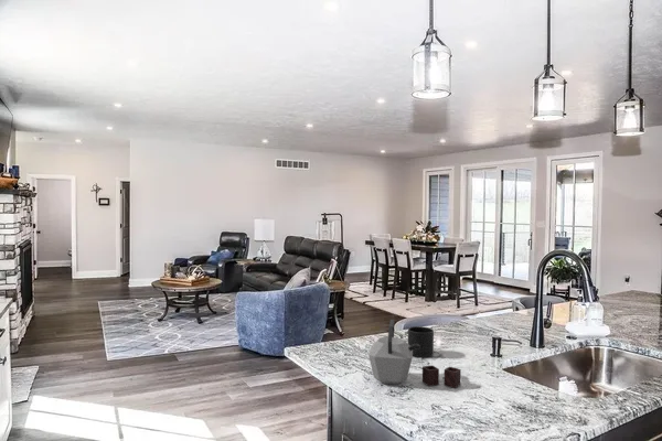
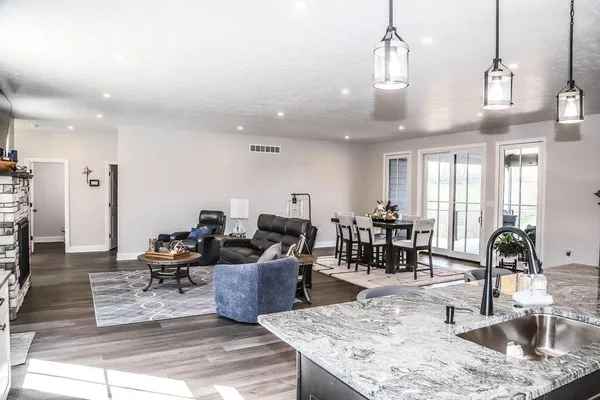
- mug [407,325,435,358]
- kettle [367,319,462,389]
